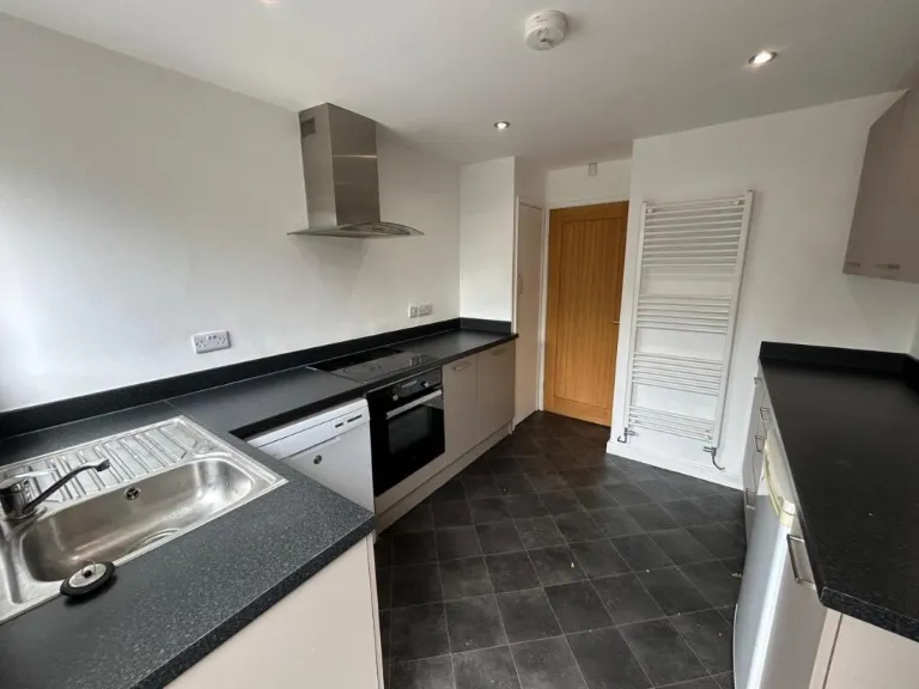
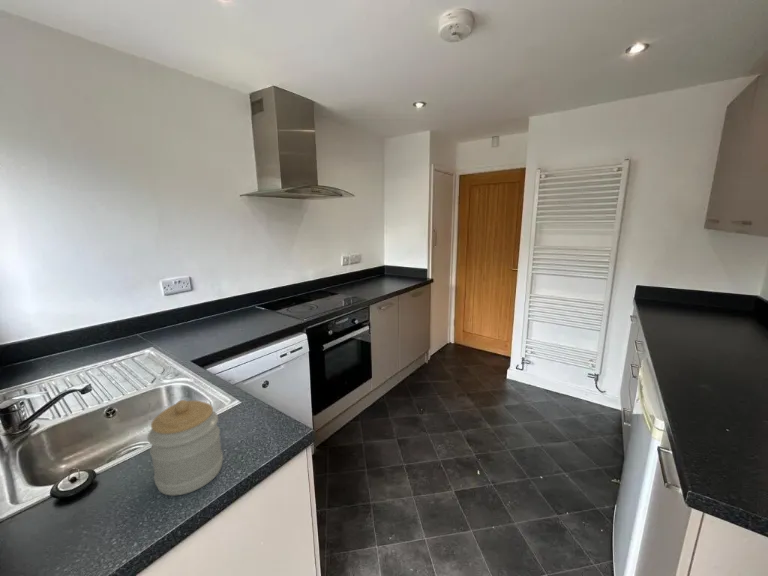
+ jar [147,399,224,496]
